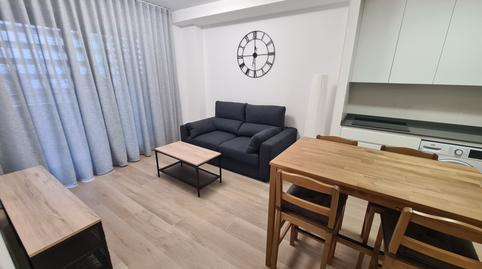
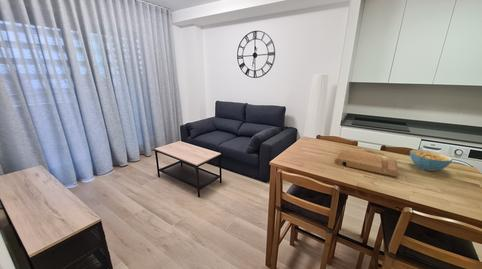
+ cereal bowl [409,148,454,172]
+ cutting board [333,148,400,177]
